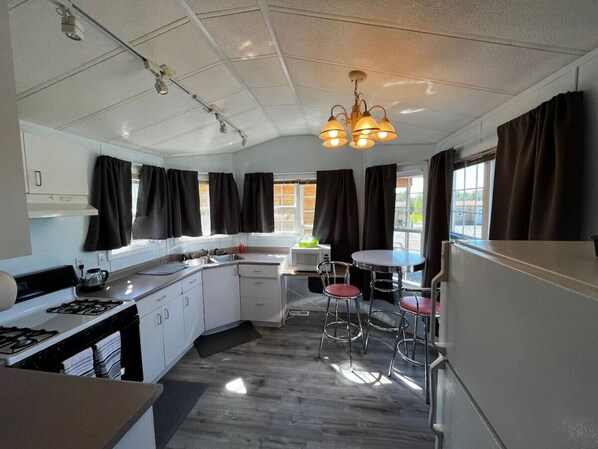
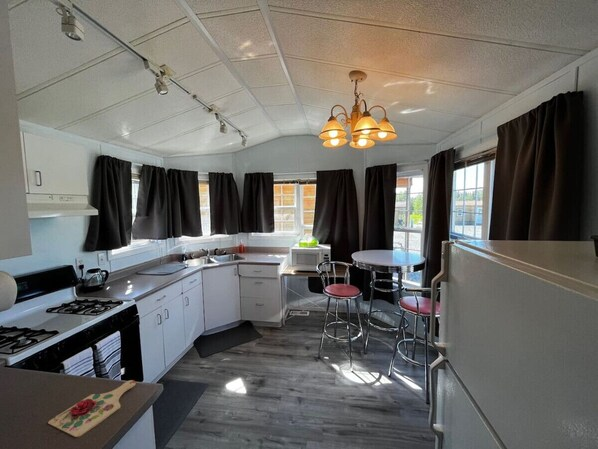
+ cutting board [47,379,136,438]
